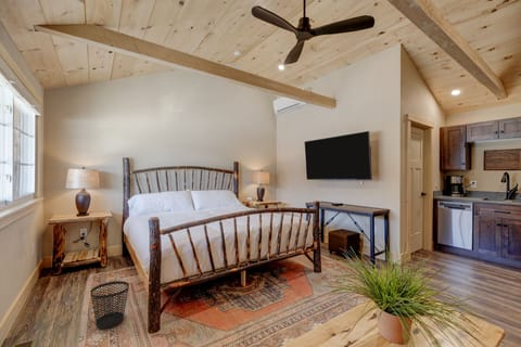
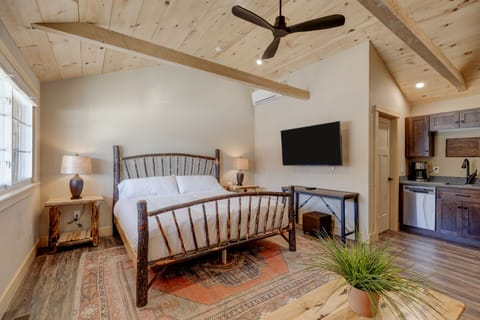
- wastebasket [89,280,130,330]
